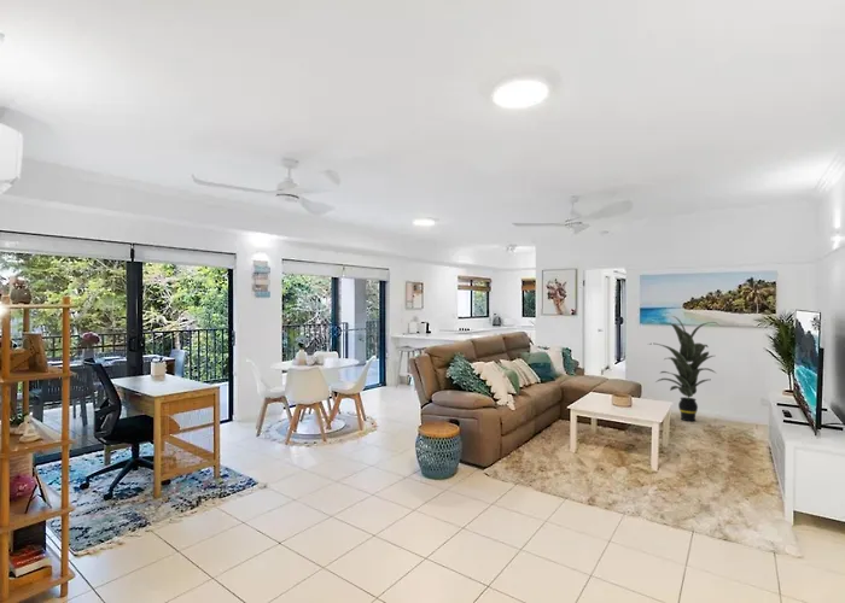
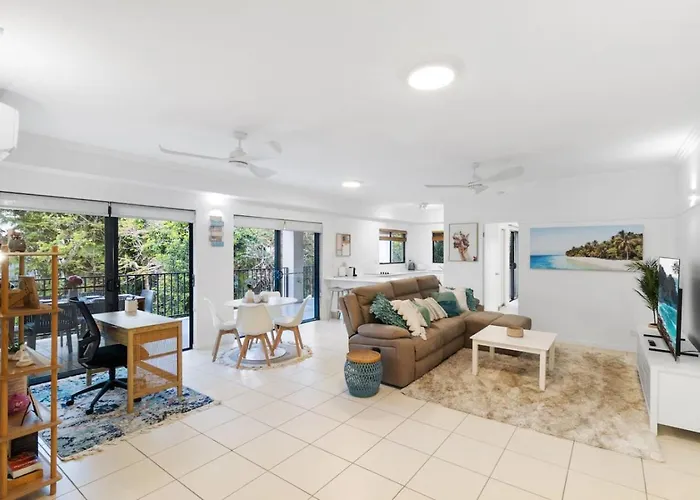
- indoor plant [647,315,719,422]
